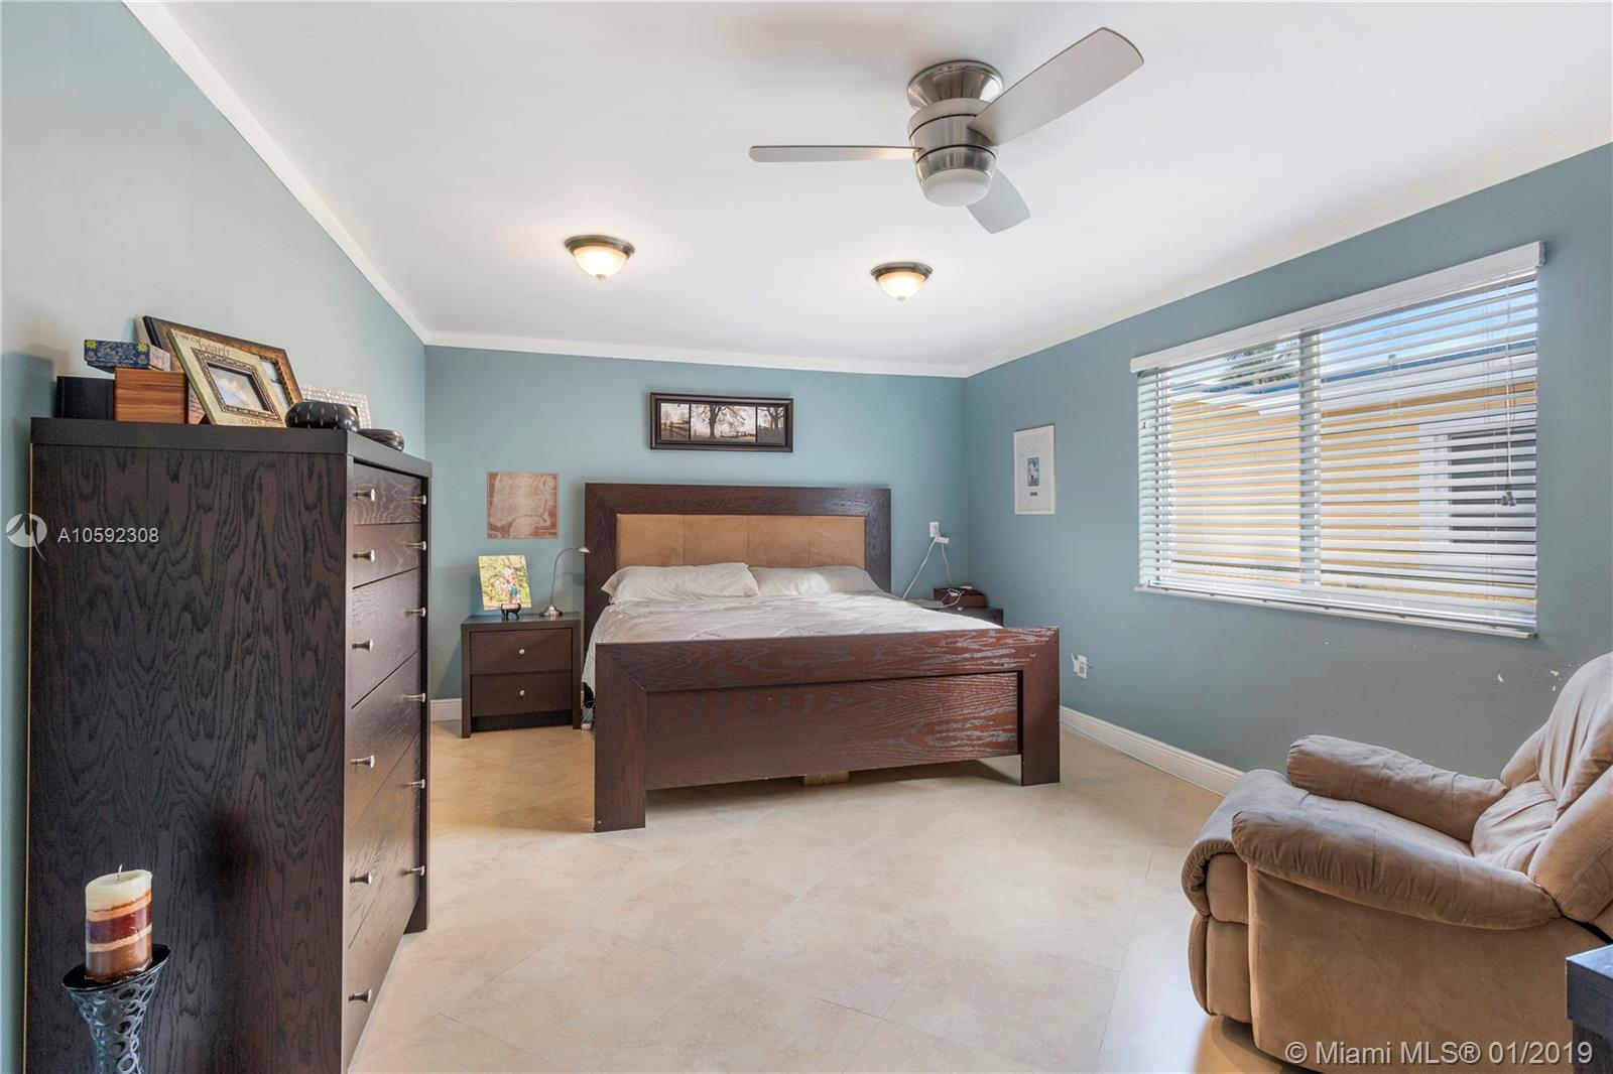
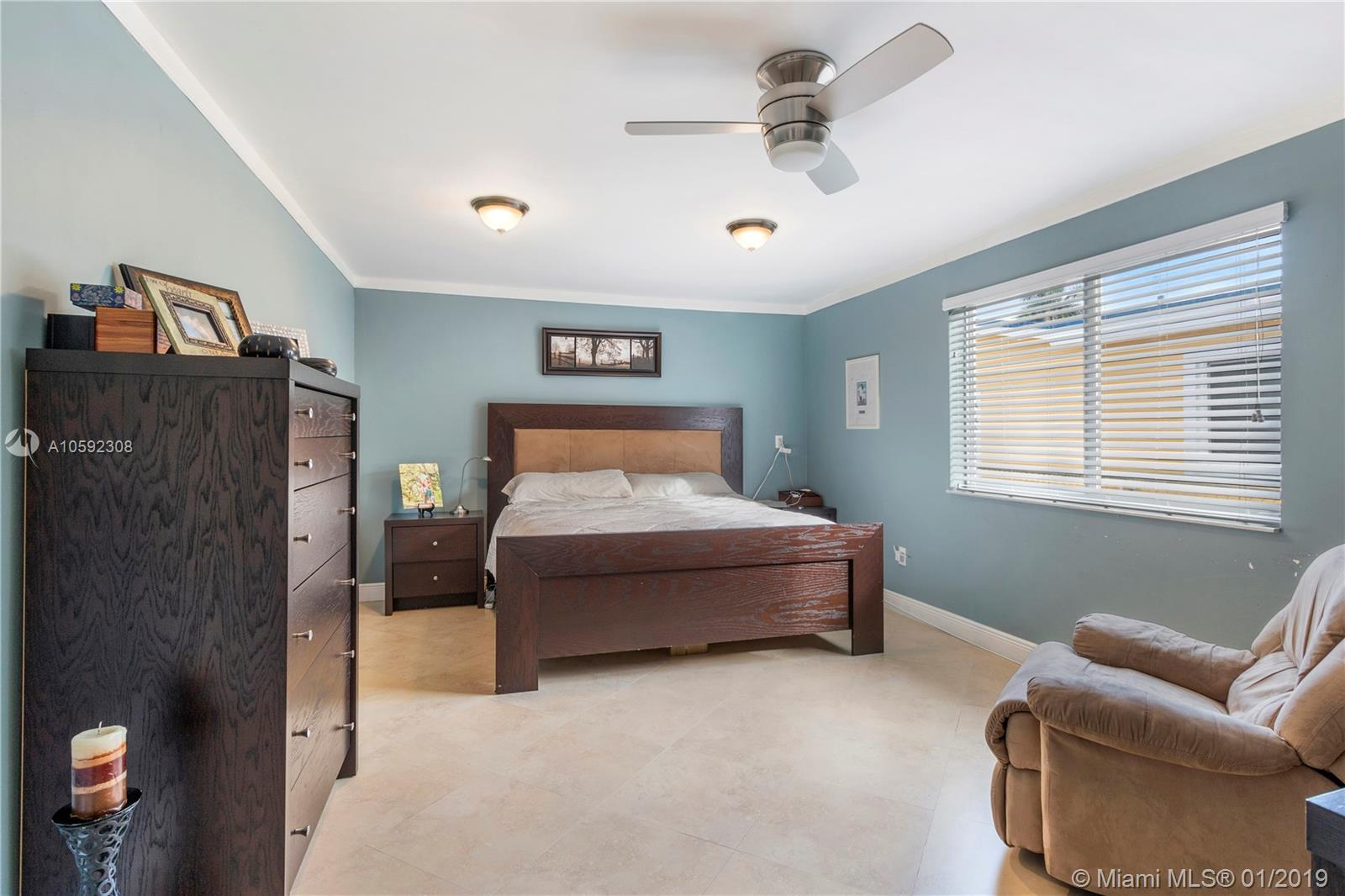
- wall art [486,471,560,541]
